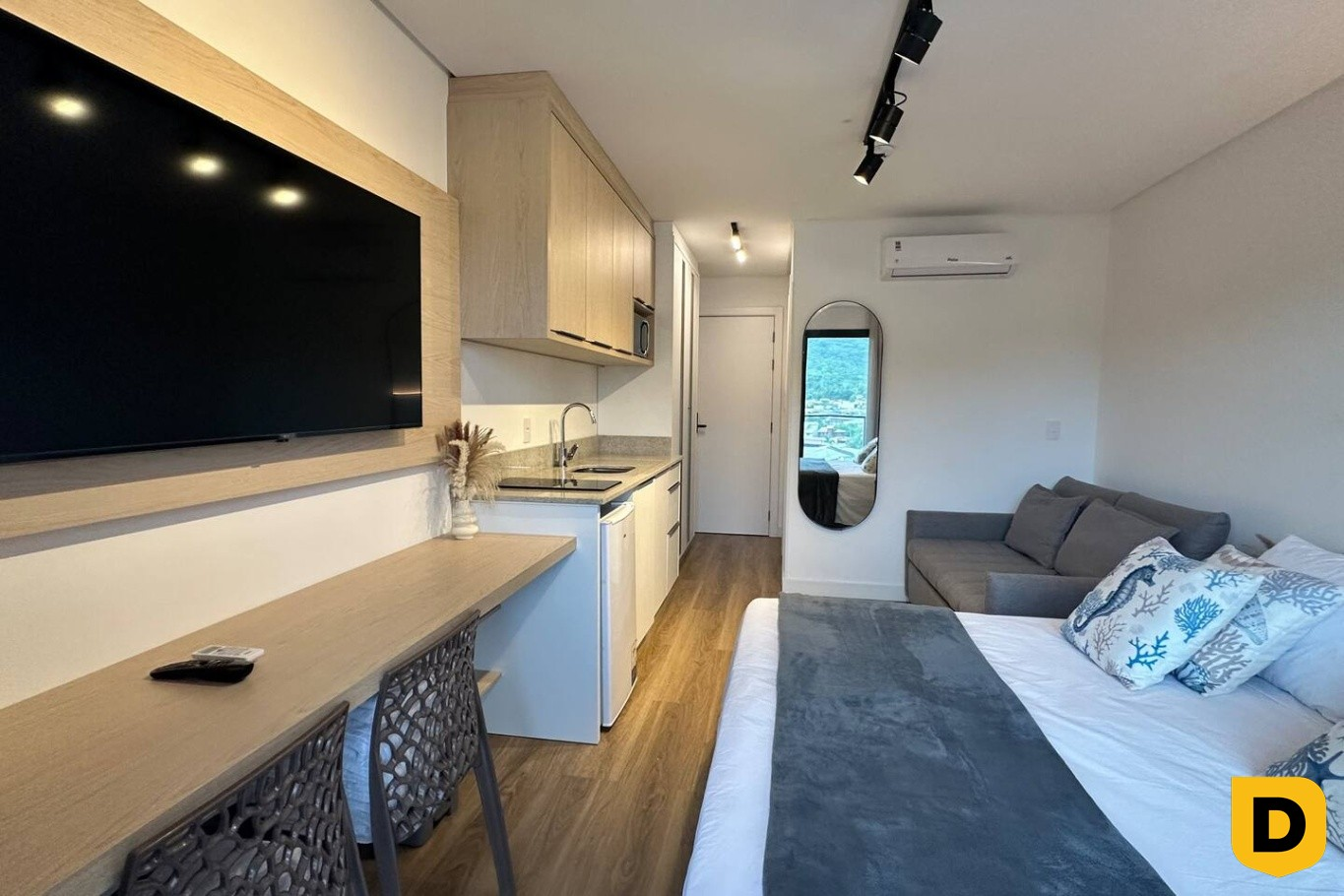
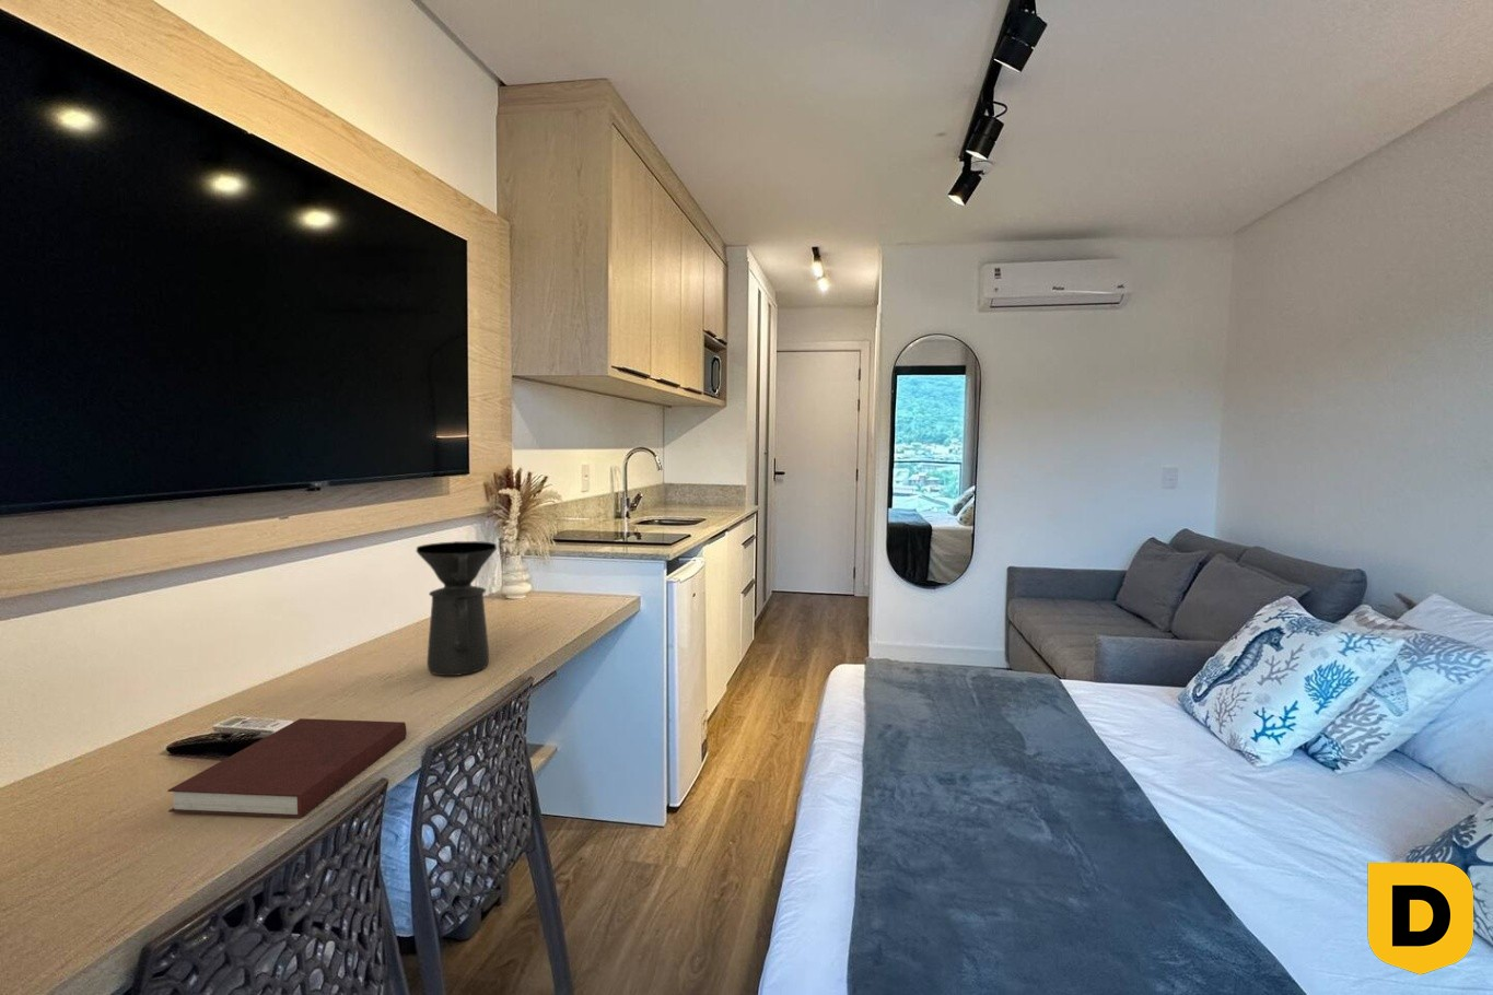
+ notebook [167,717,407,818]
+ coffee maker [414,540,498,676]
